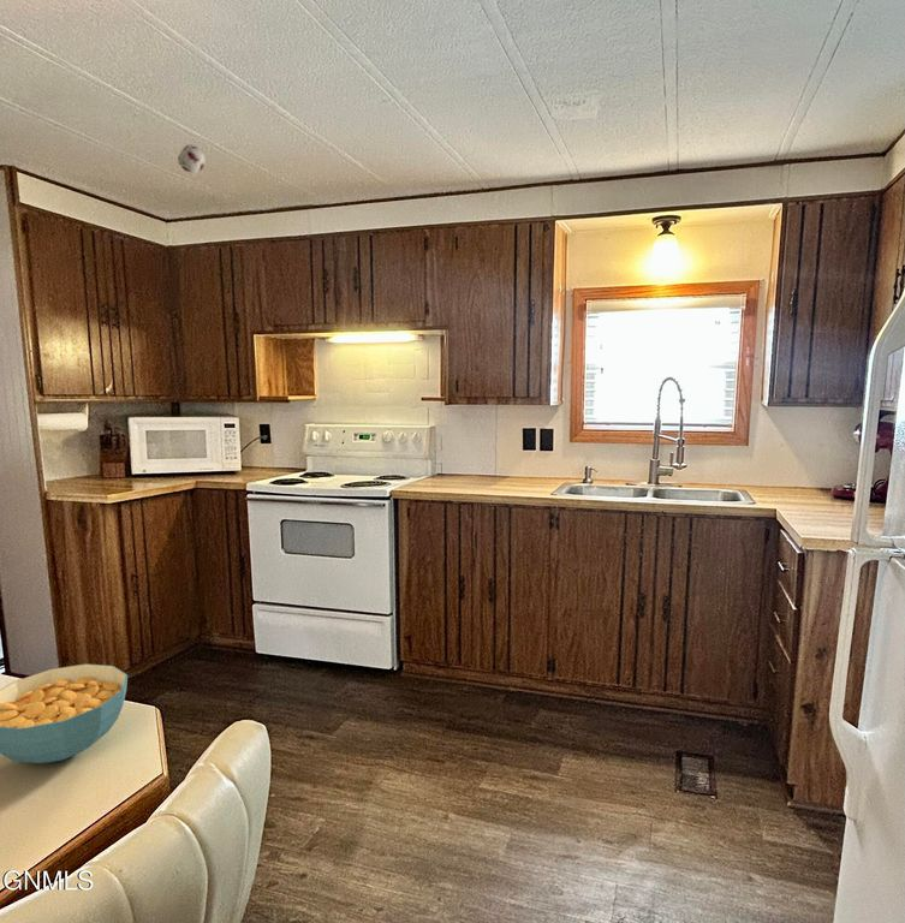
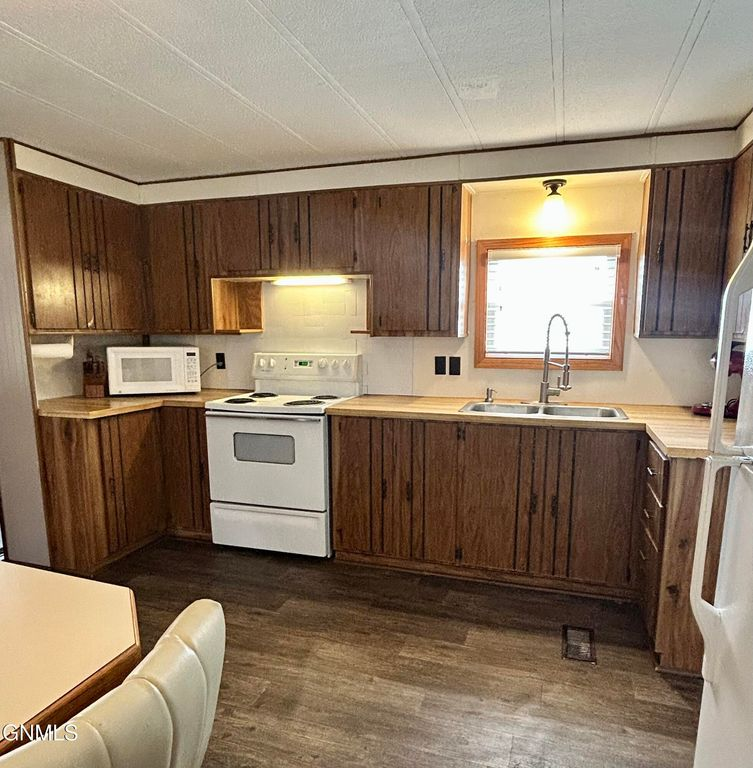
- cereal bowl [0,662,129,764]
- smoke detector [177,143,206,174]
